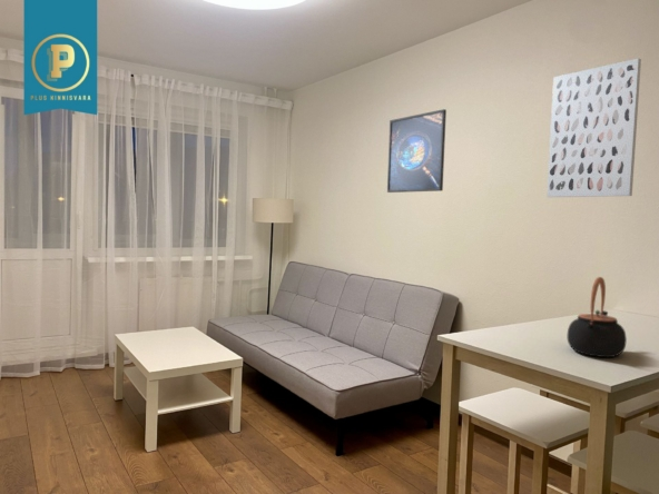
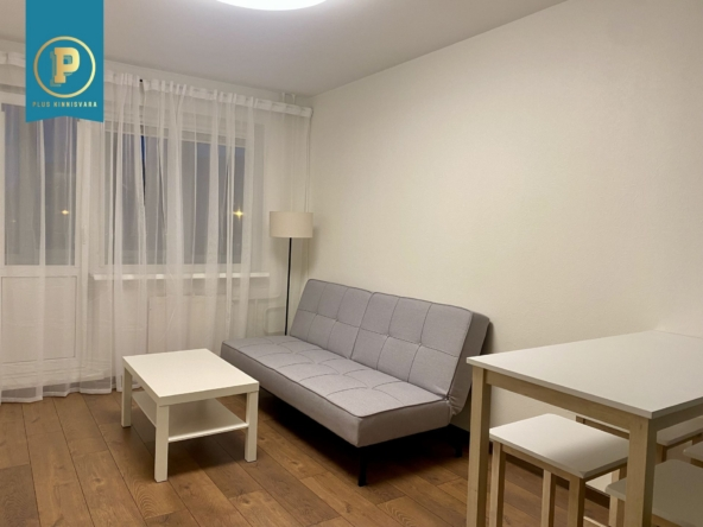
- teapot [565,276,628,358]
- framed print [386,108,447,194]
- wall art [545,58,642,198]
